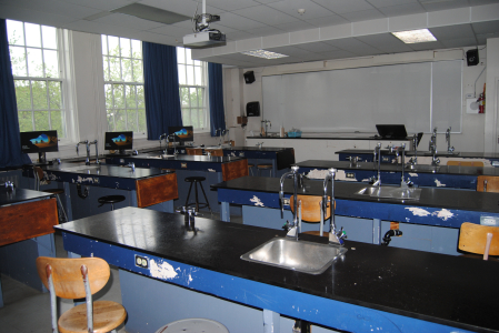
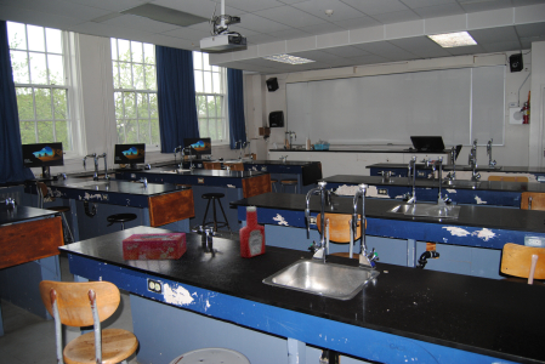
+ tissue box [121,232,188,261]
+ soap bottle [239,205,266,258]
